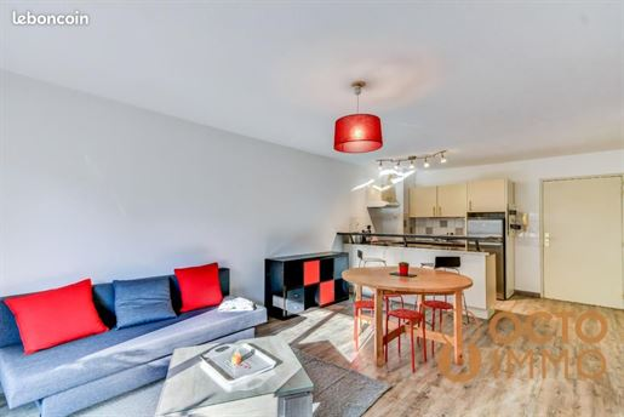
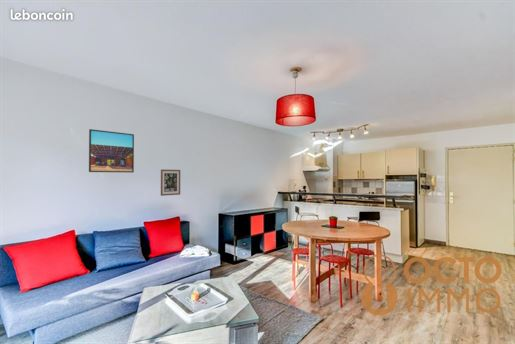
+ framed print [88,128,135,173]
+ wall art [160,168,181,197]
